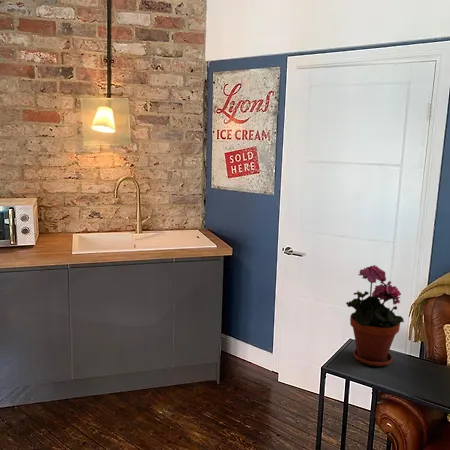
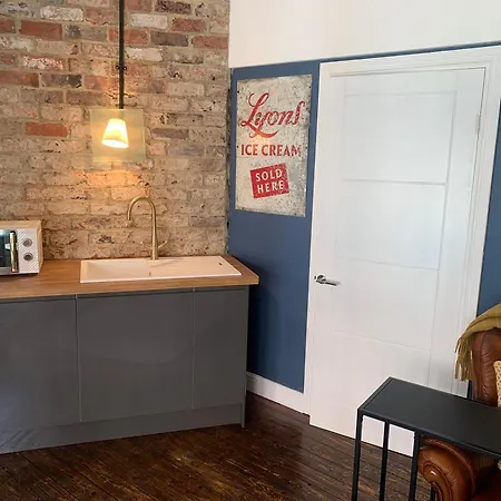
- potted plant [345,264,405,368]
